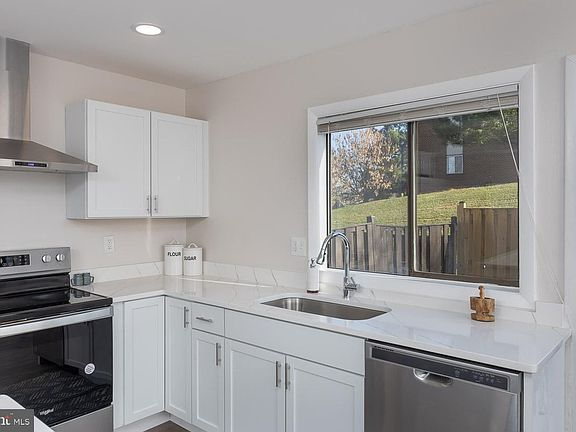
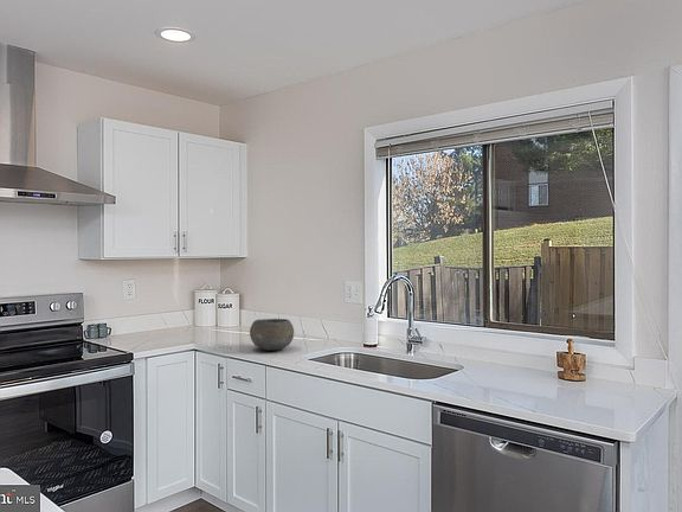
+ bowl [249,318,295,352]
